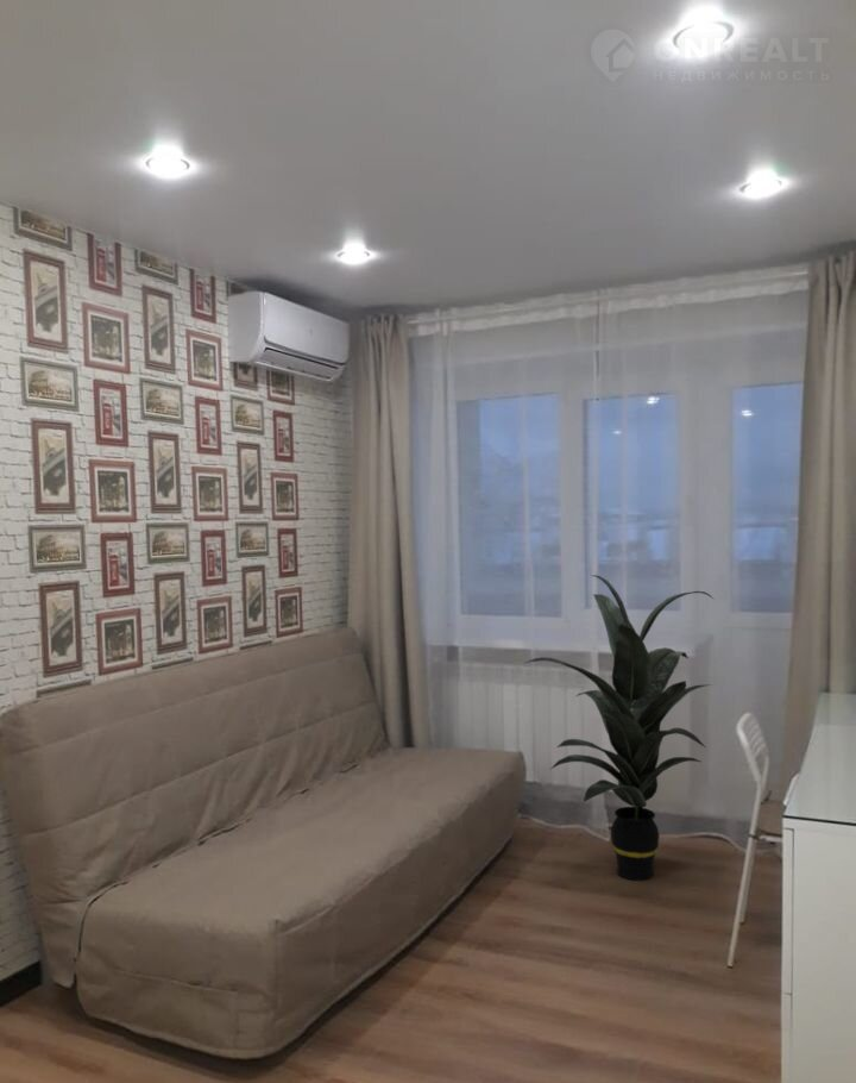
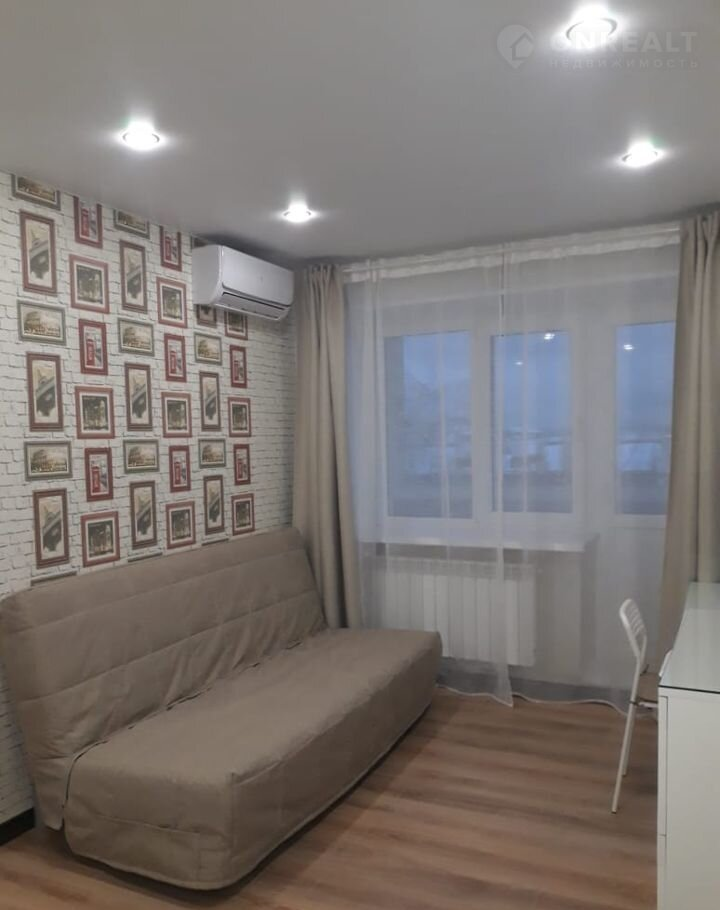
- indoor plant [523,574,716,882]
